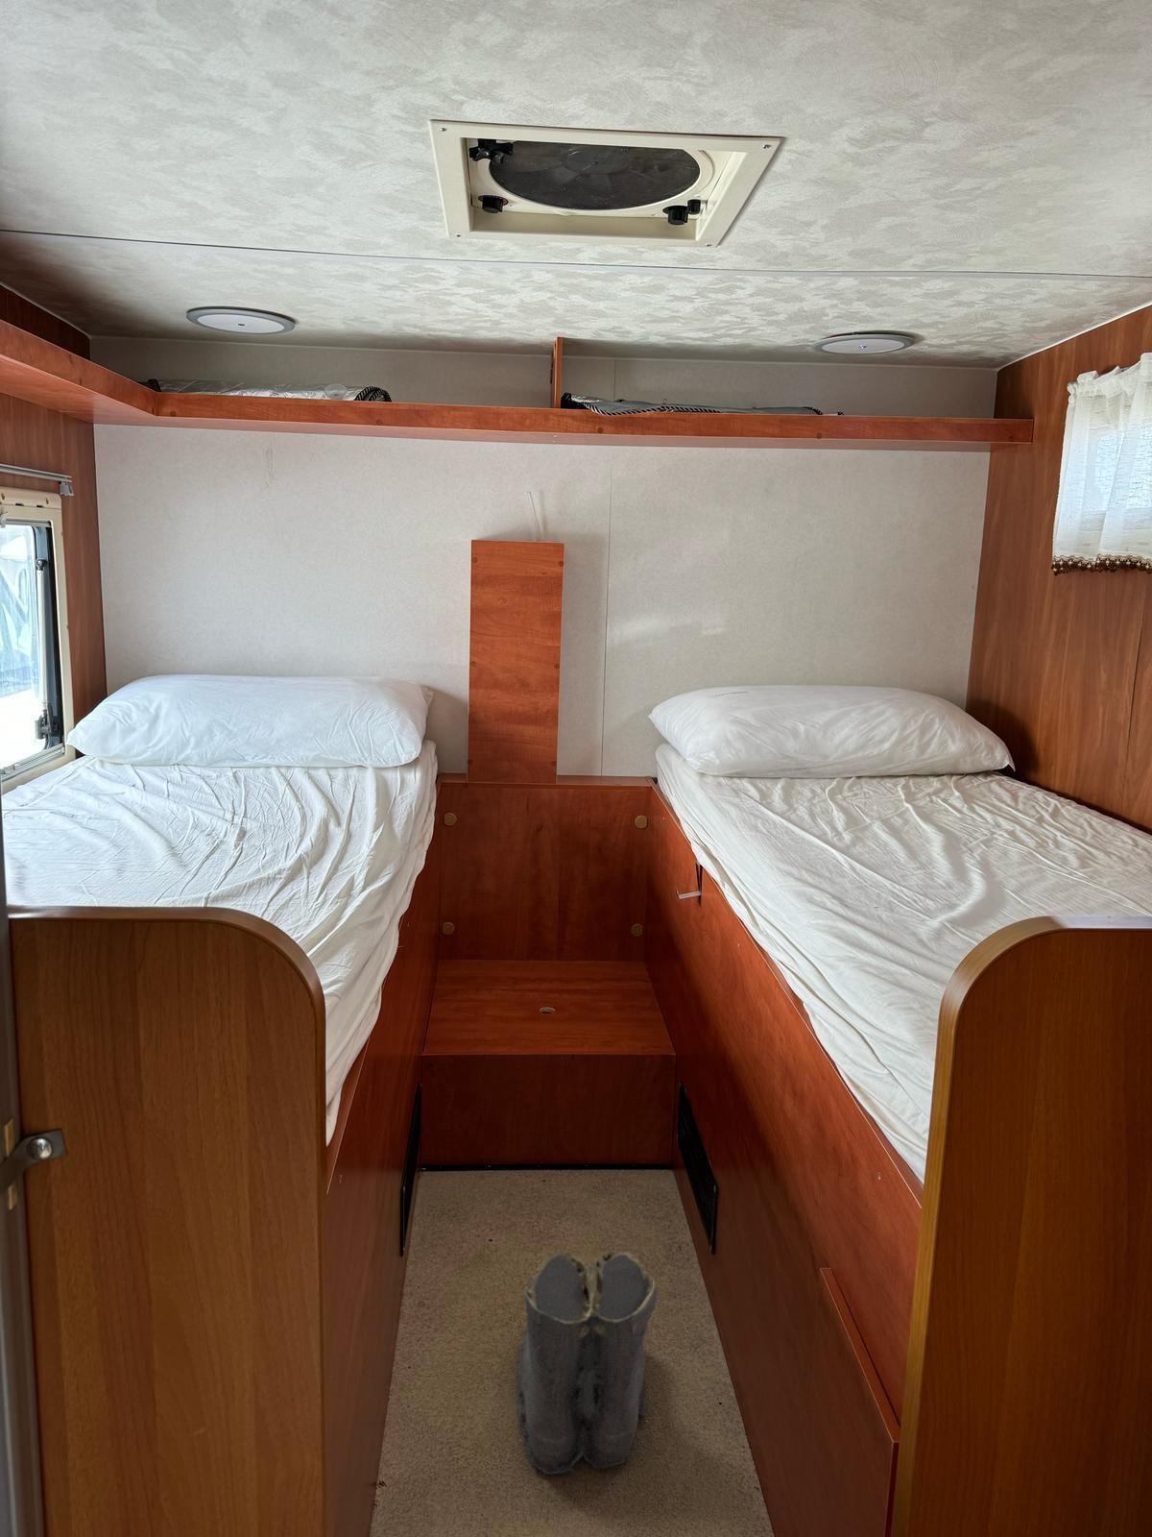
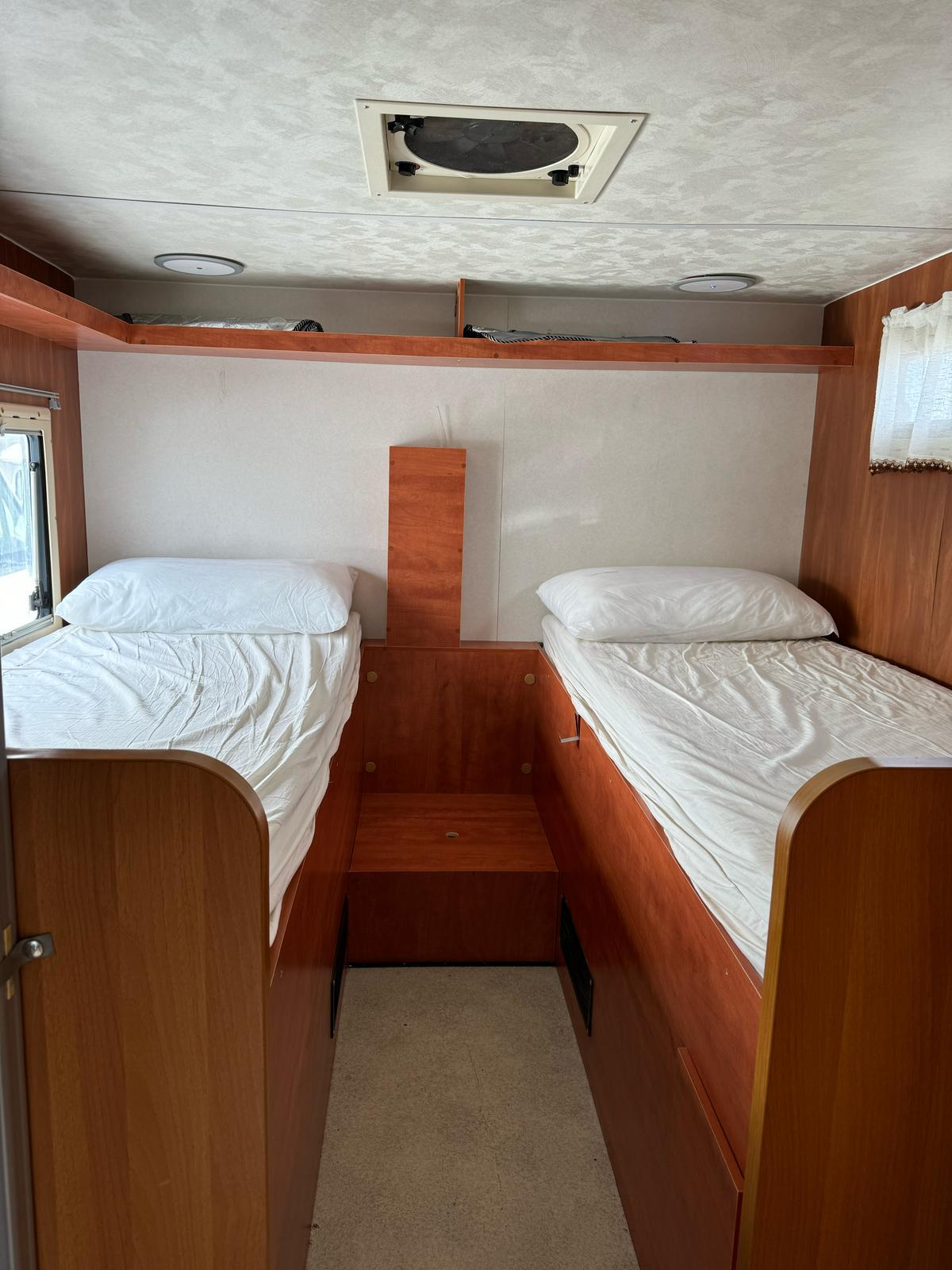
- boots [517,1249,658,1475]
